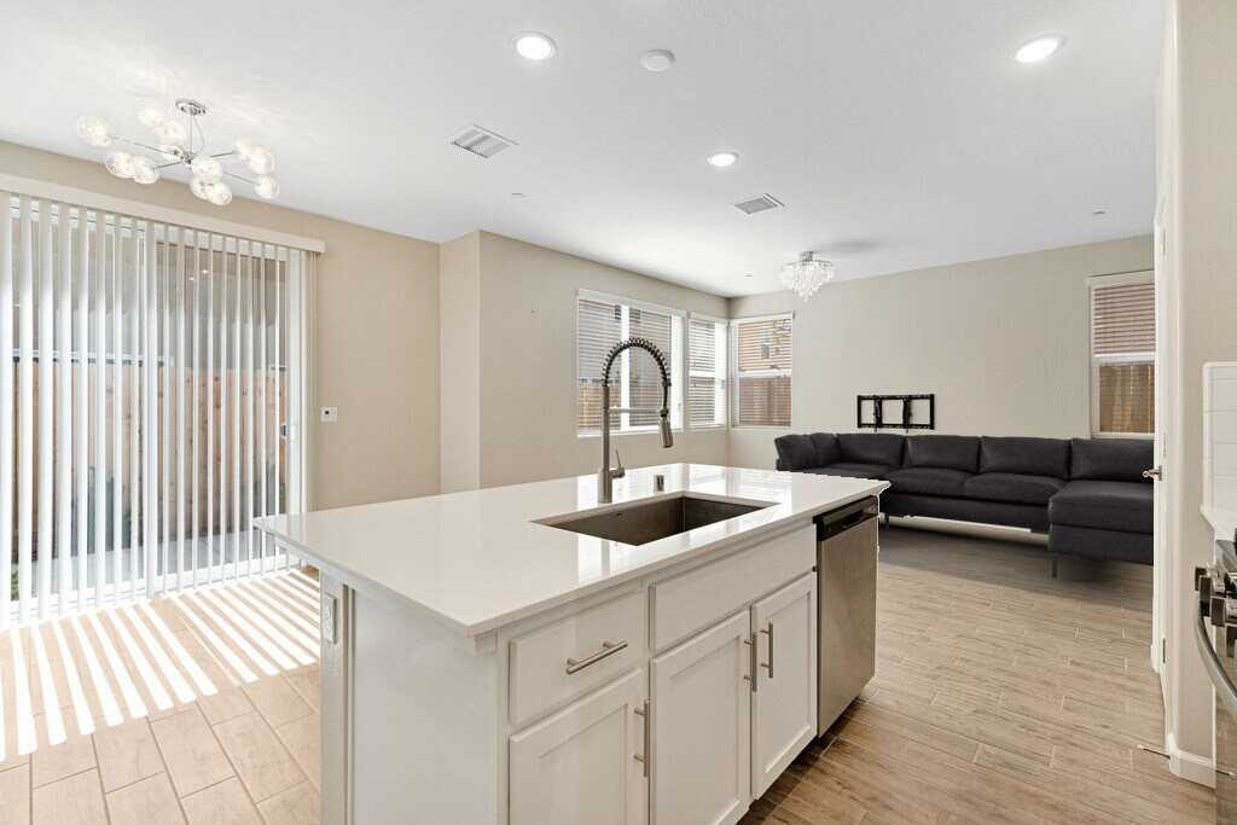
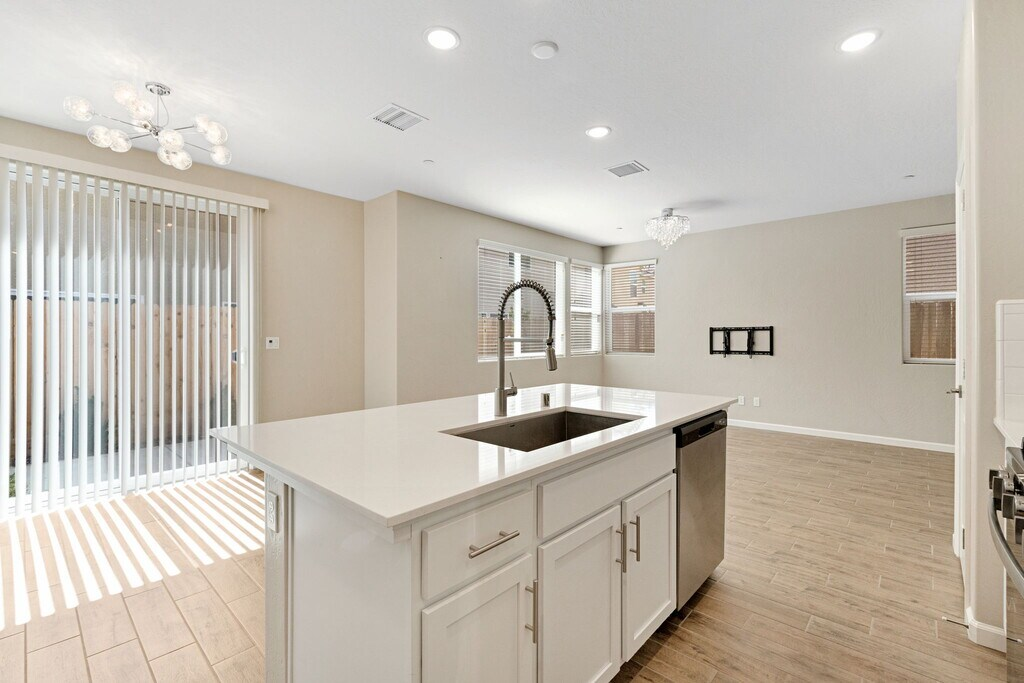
- sofa [773,431,1155,579]
